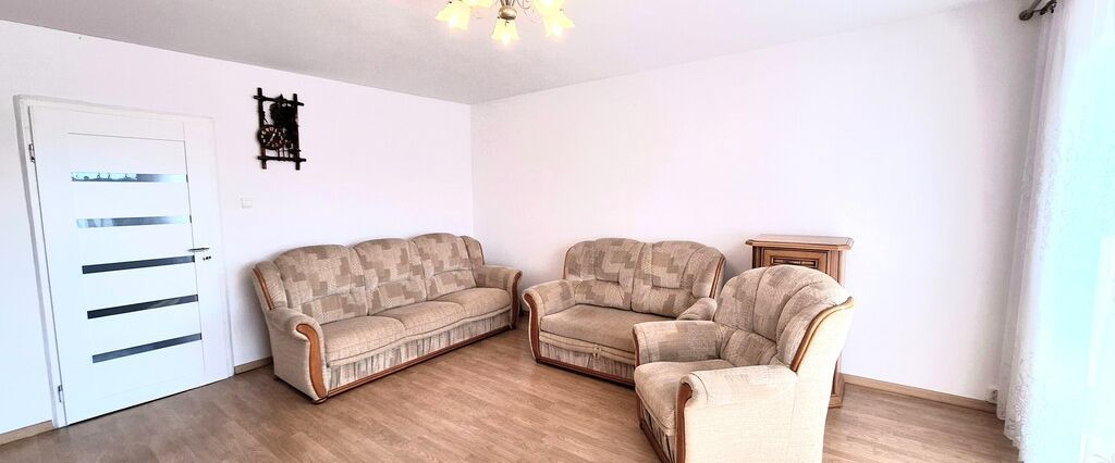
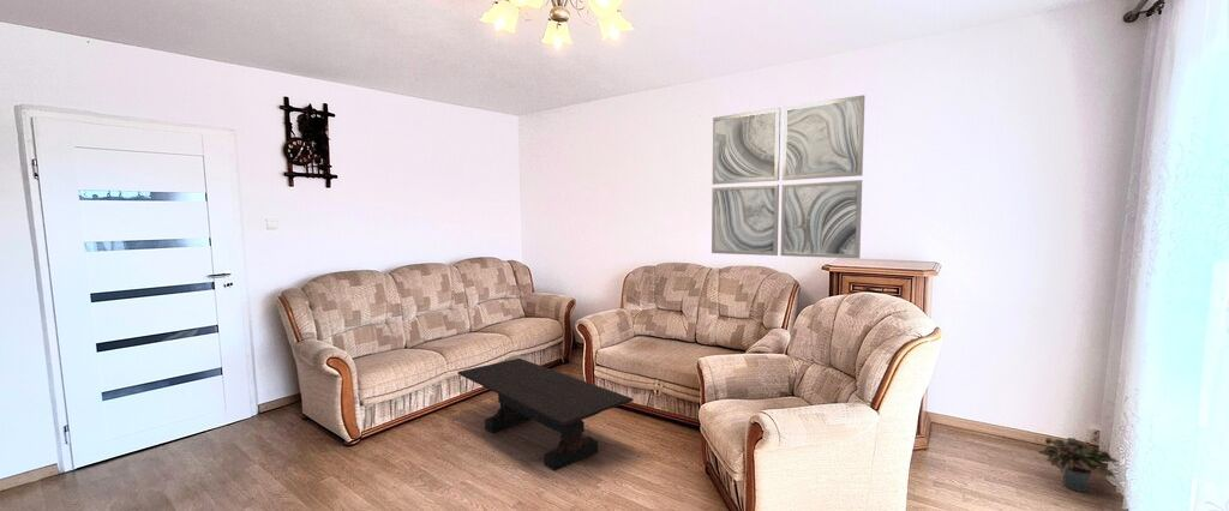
+ wall art [711,95,867,260]
+ potted plant [1037,437,1120,493]
+ coffee table [456,357,634,473]
